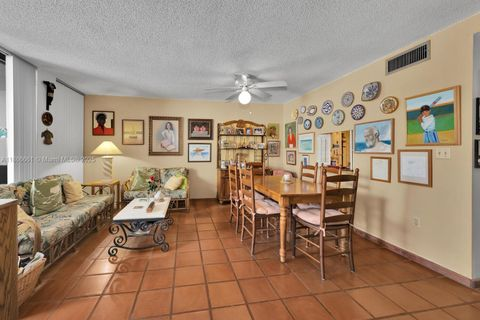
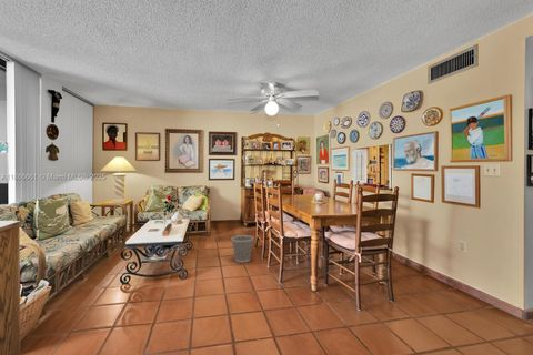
+ wastebasket [230,234,255,264]
